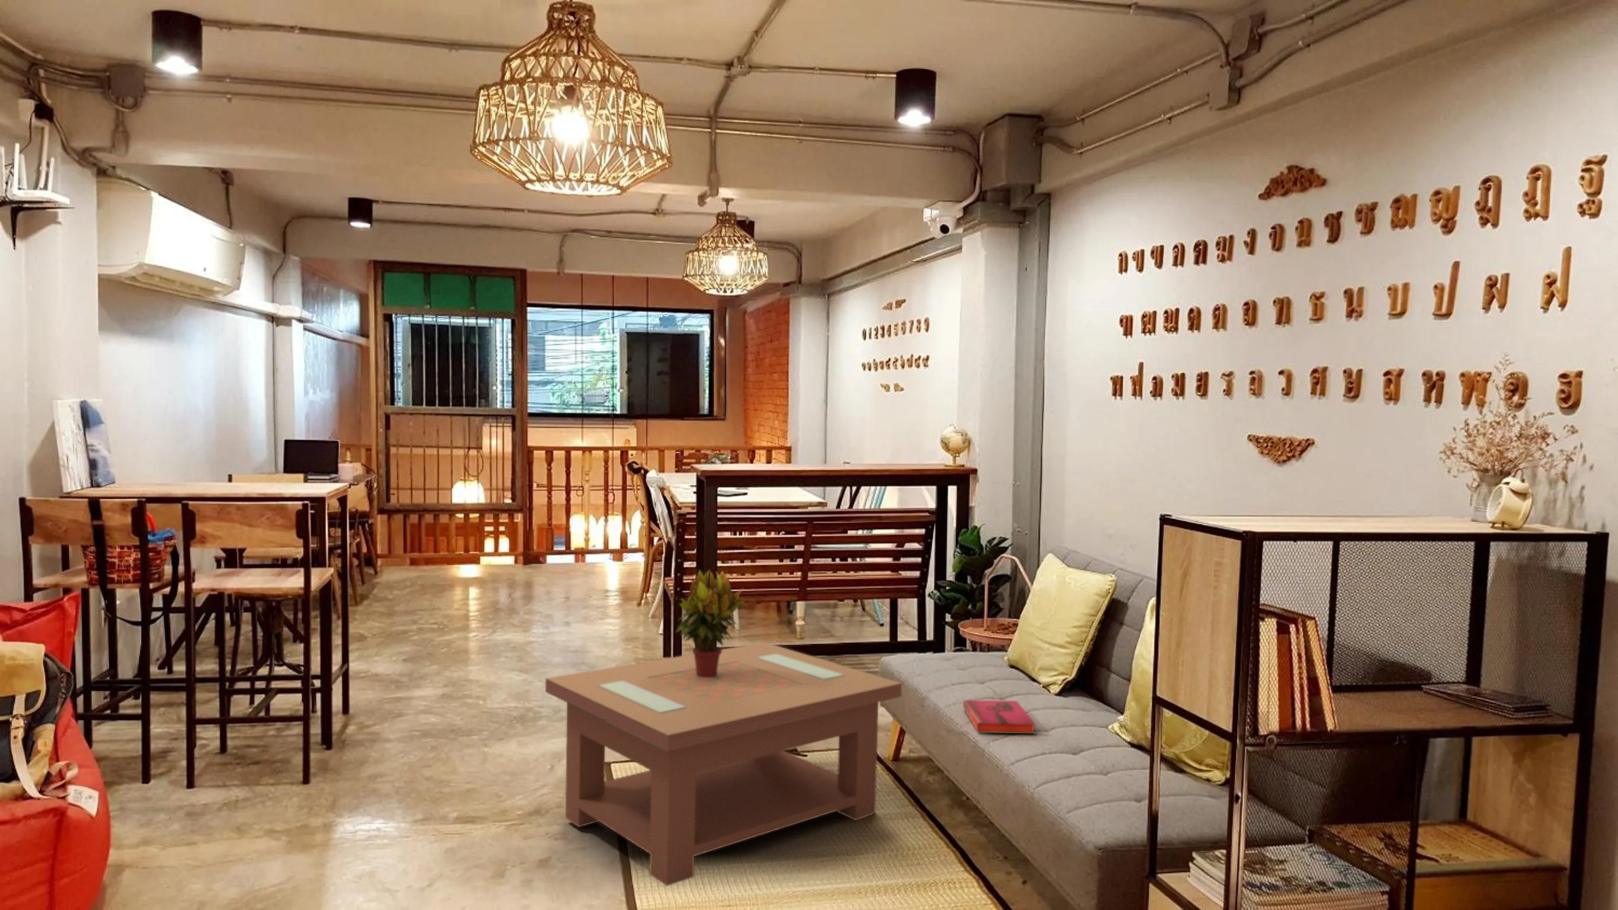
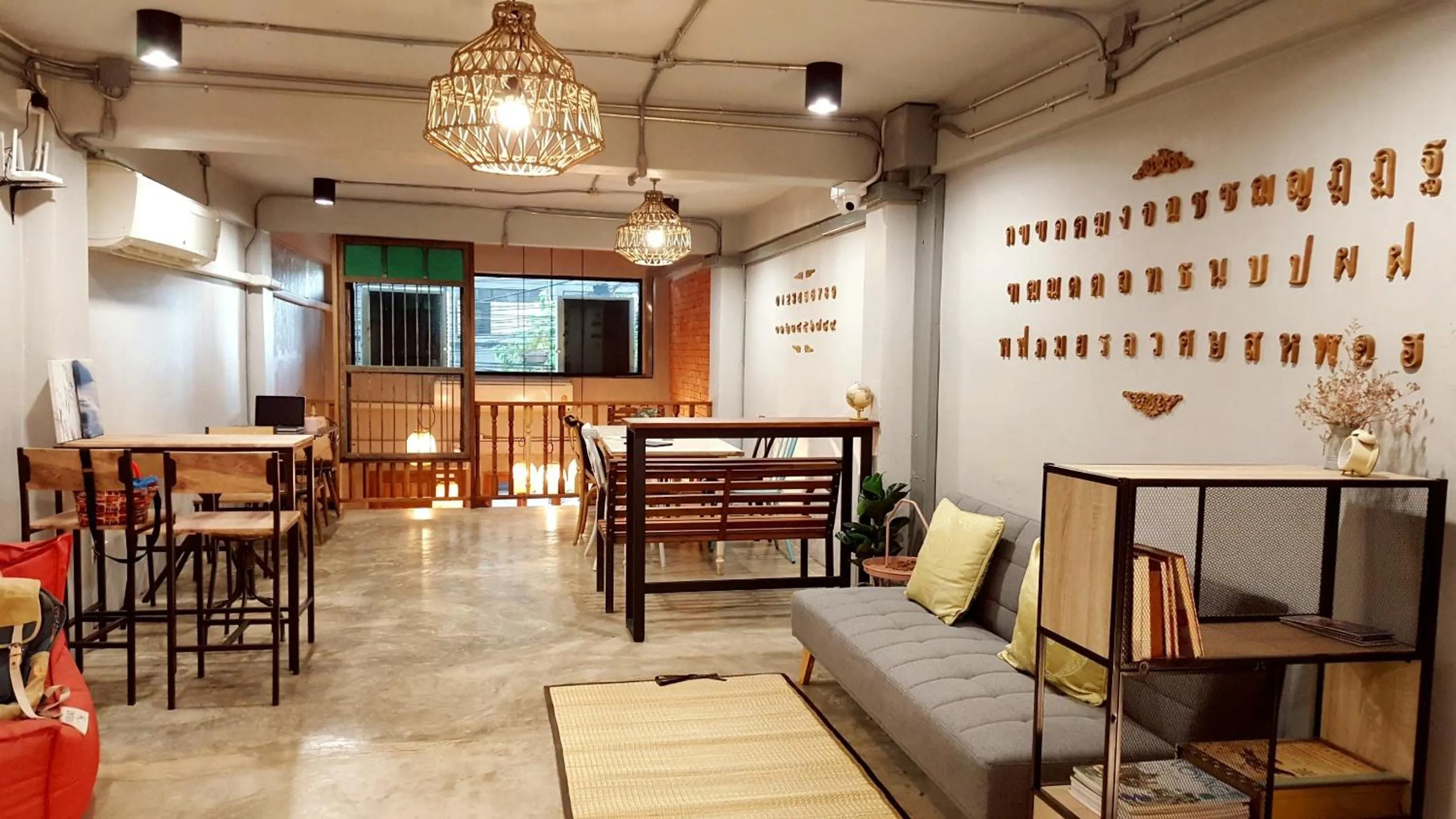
- hardback book [962,699,1036,734]
- potted plant [675,568,746,677]
- coffee table [545,641,902,887]
